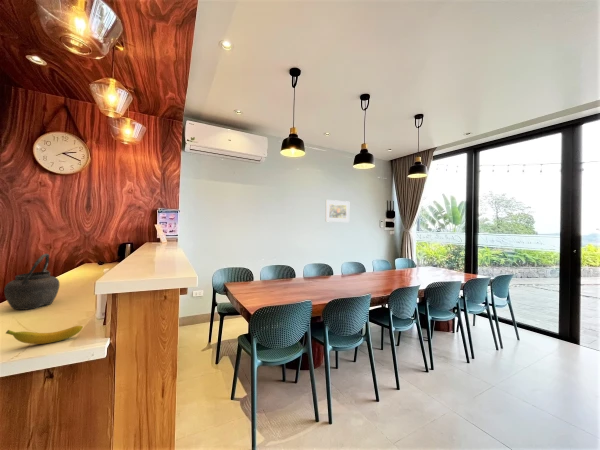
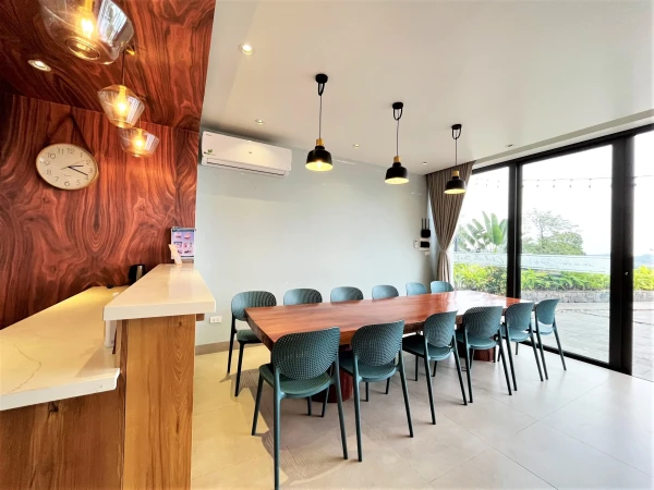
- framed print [325,199,350,223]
- banana [5,325,84,345]
- kettle [3,253,60,311]
